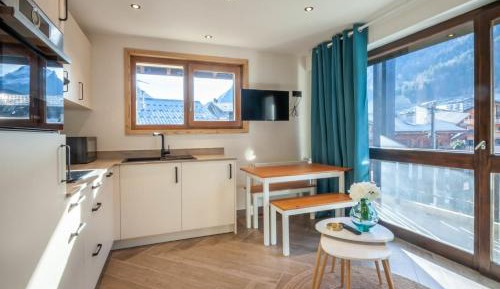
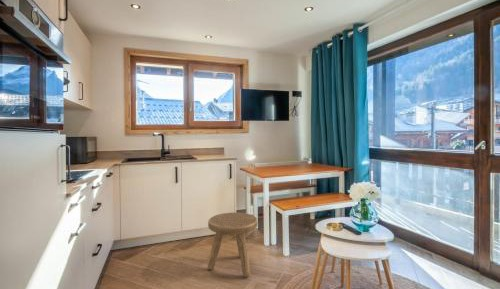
+ stool [207,212,259,278]
